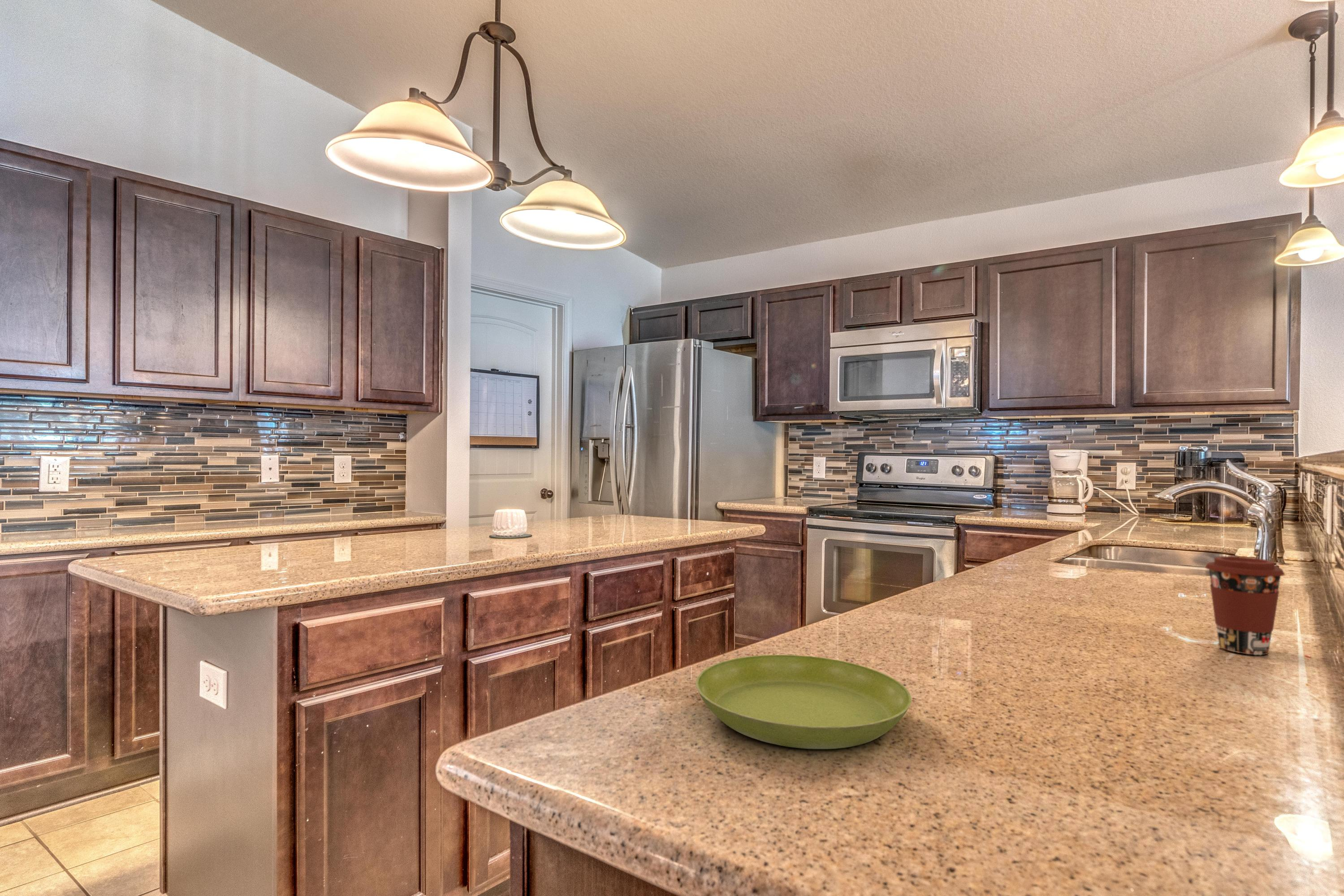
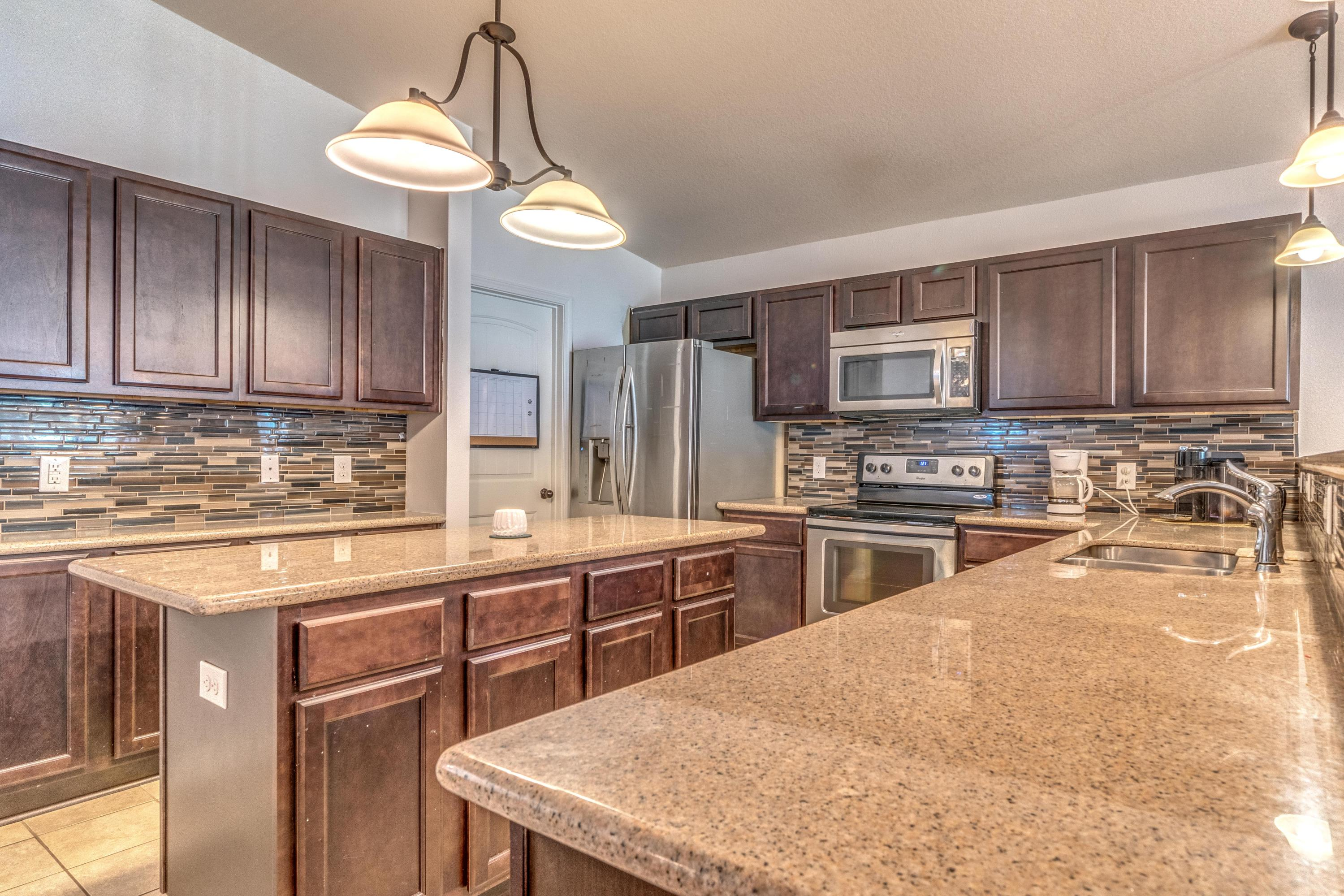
- coffee cup [1205,556,1285,655]
- saucer [695,654,912,749]
